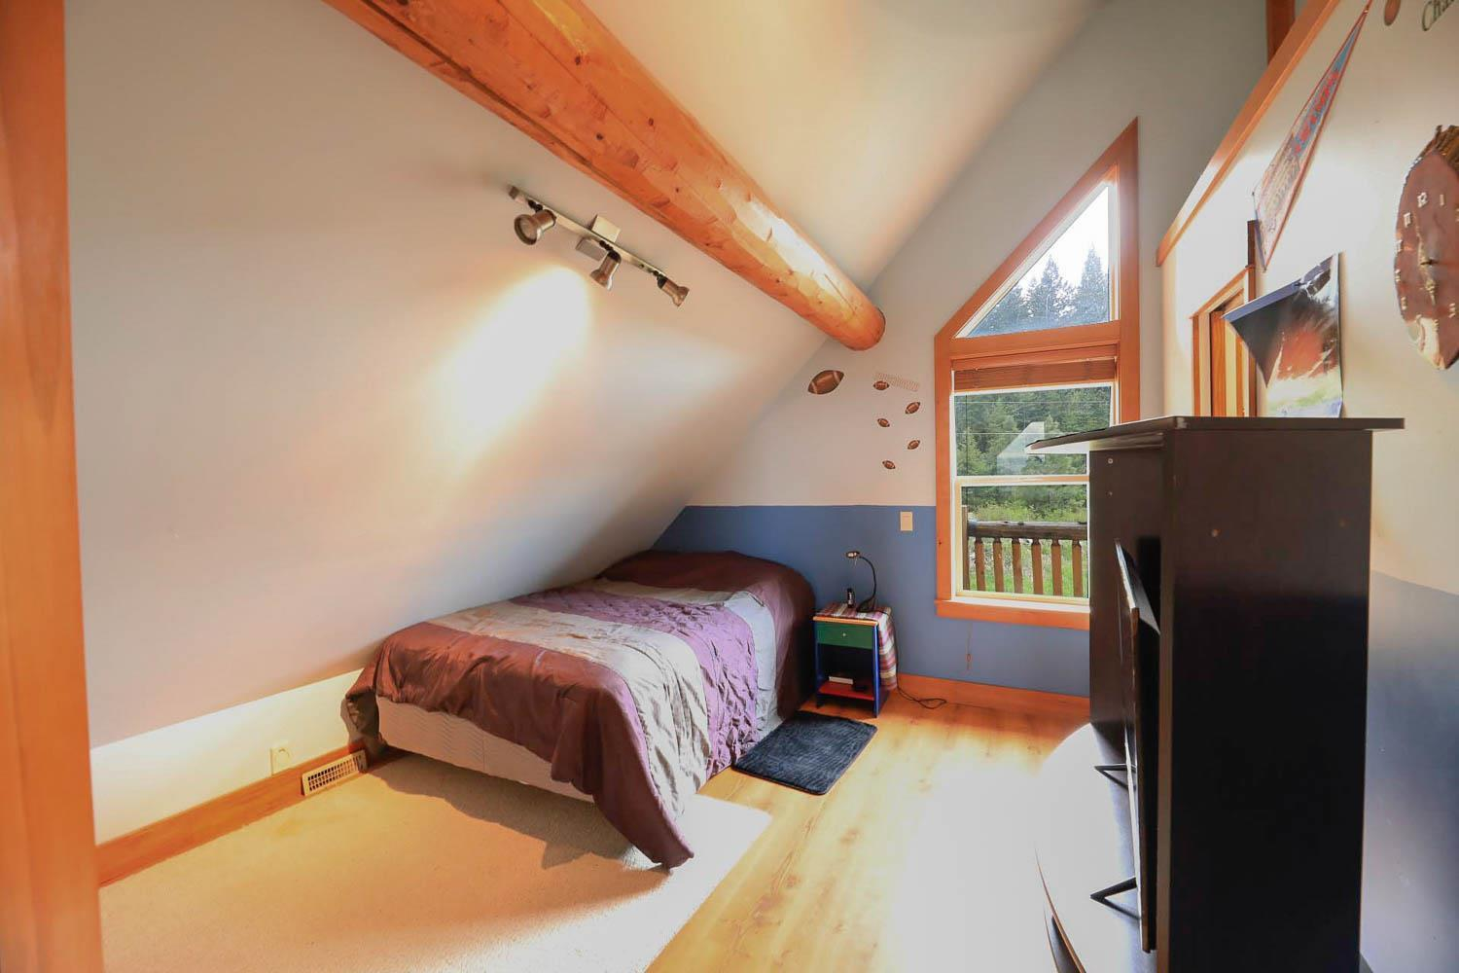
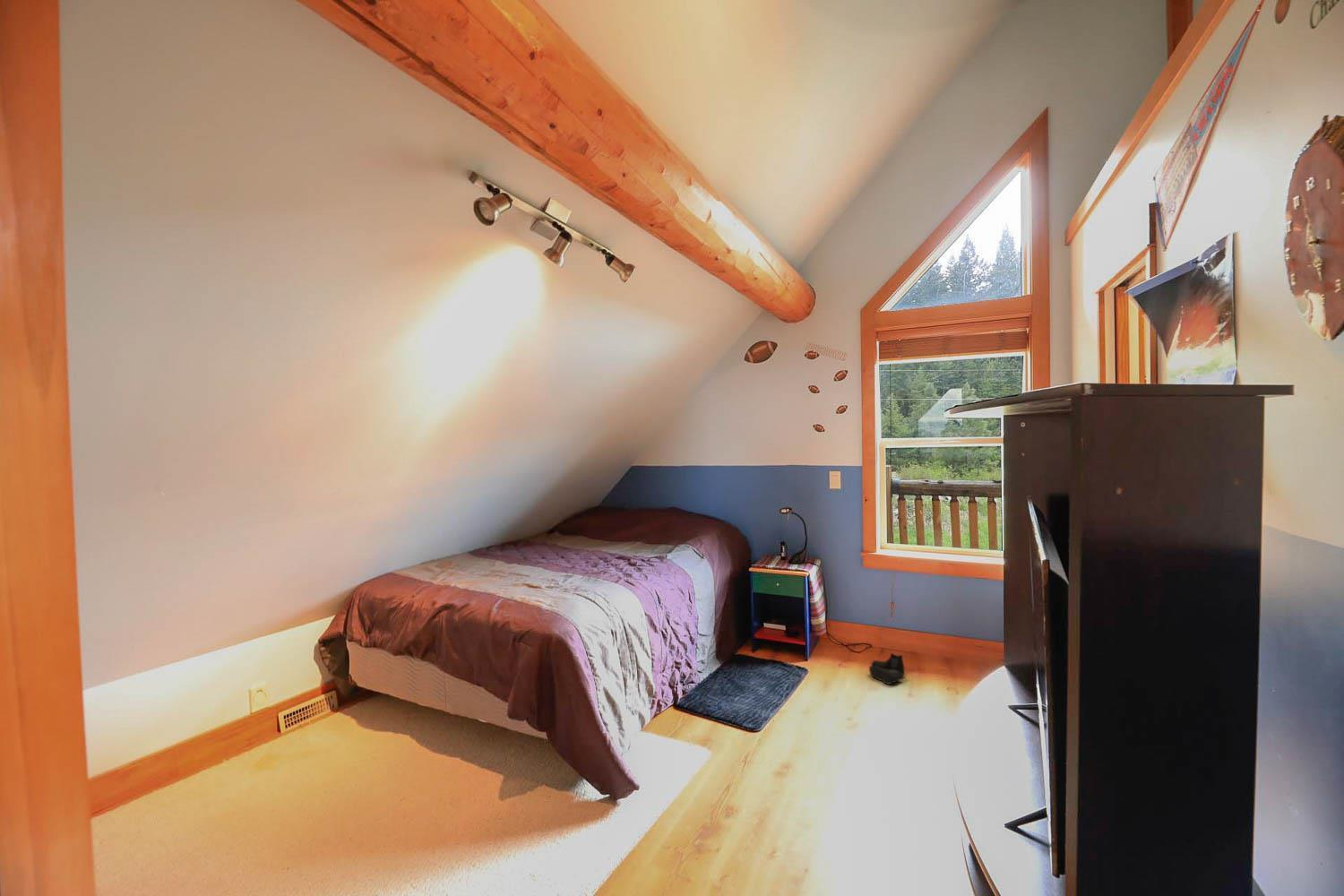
+ boots [868,650,907,685]
